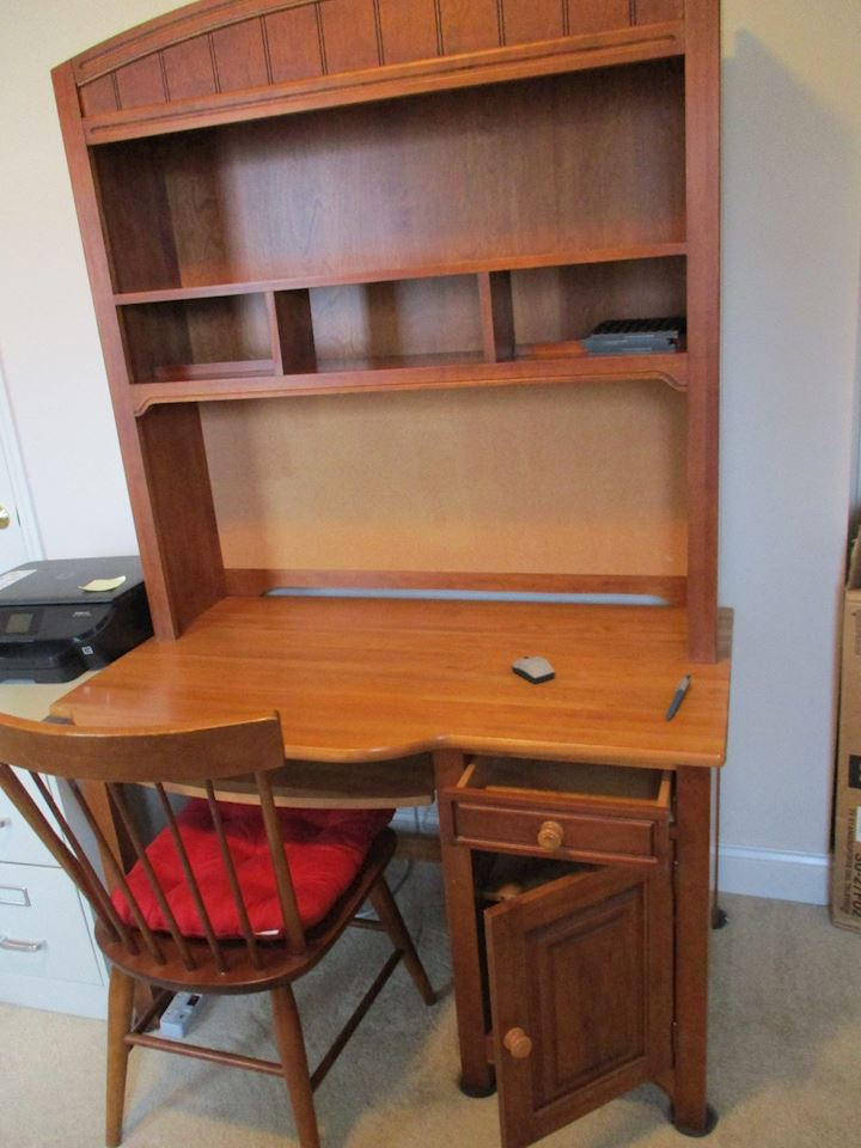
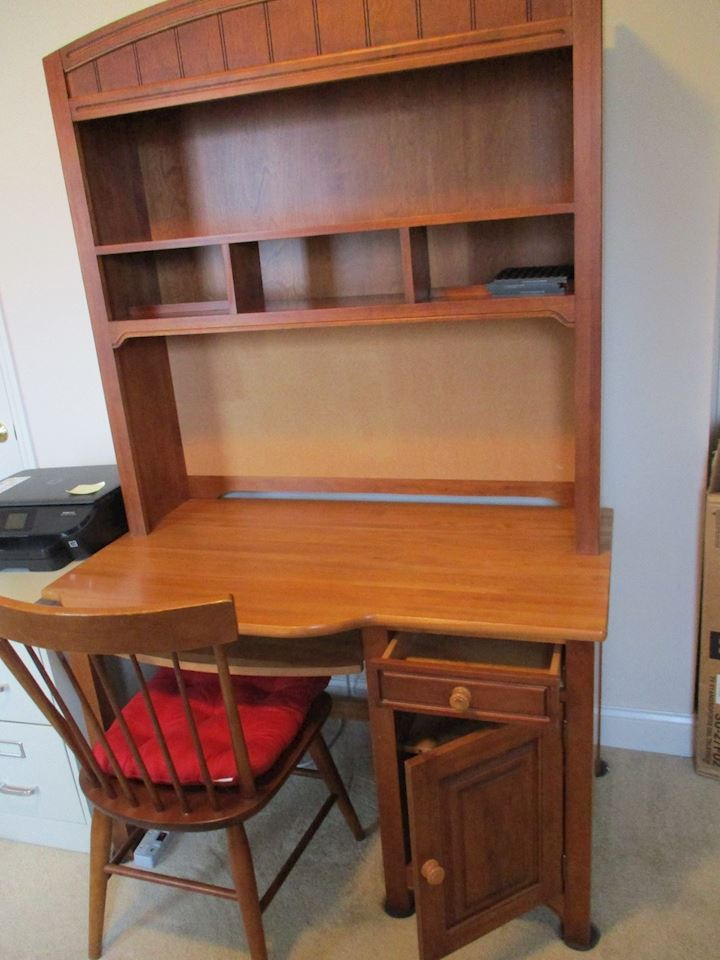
- pen [665,672,692,721]
- computer mouse [511,655,556,685]
